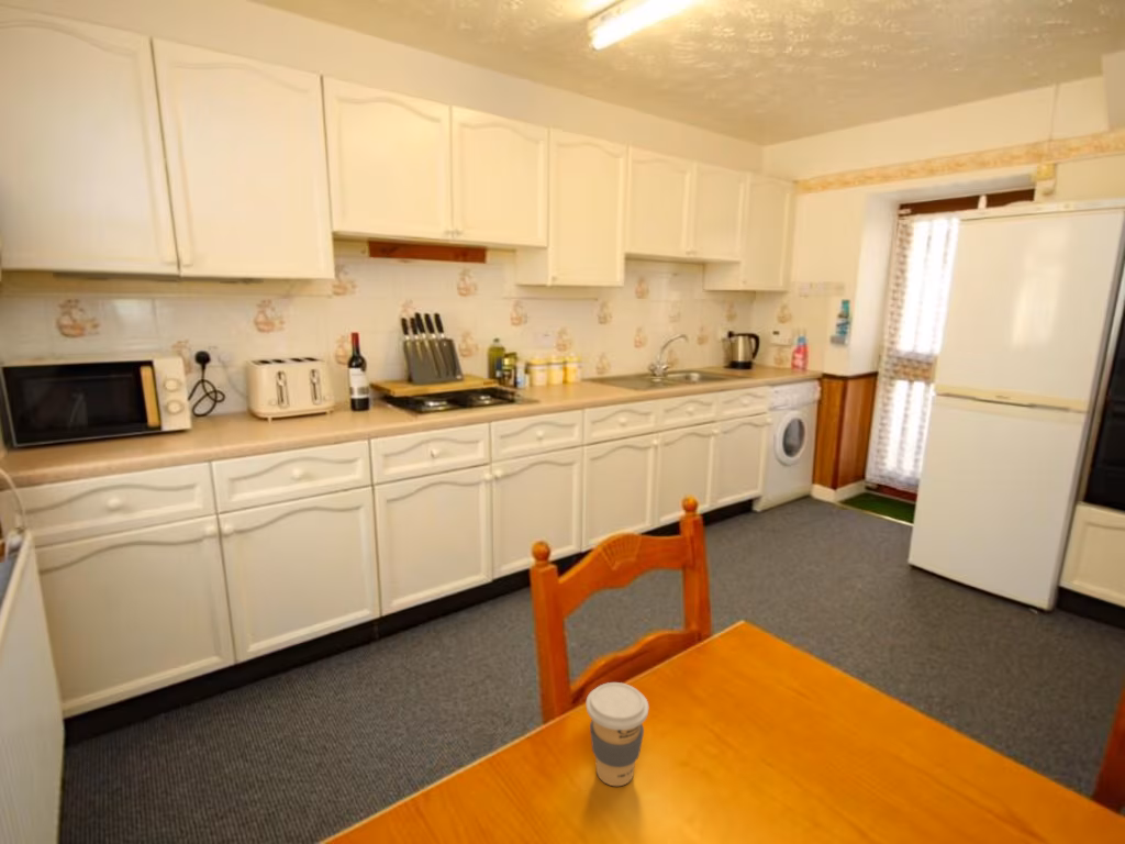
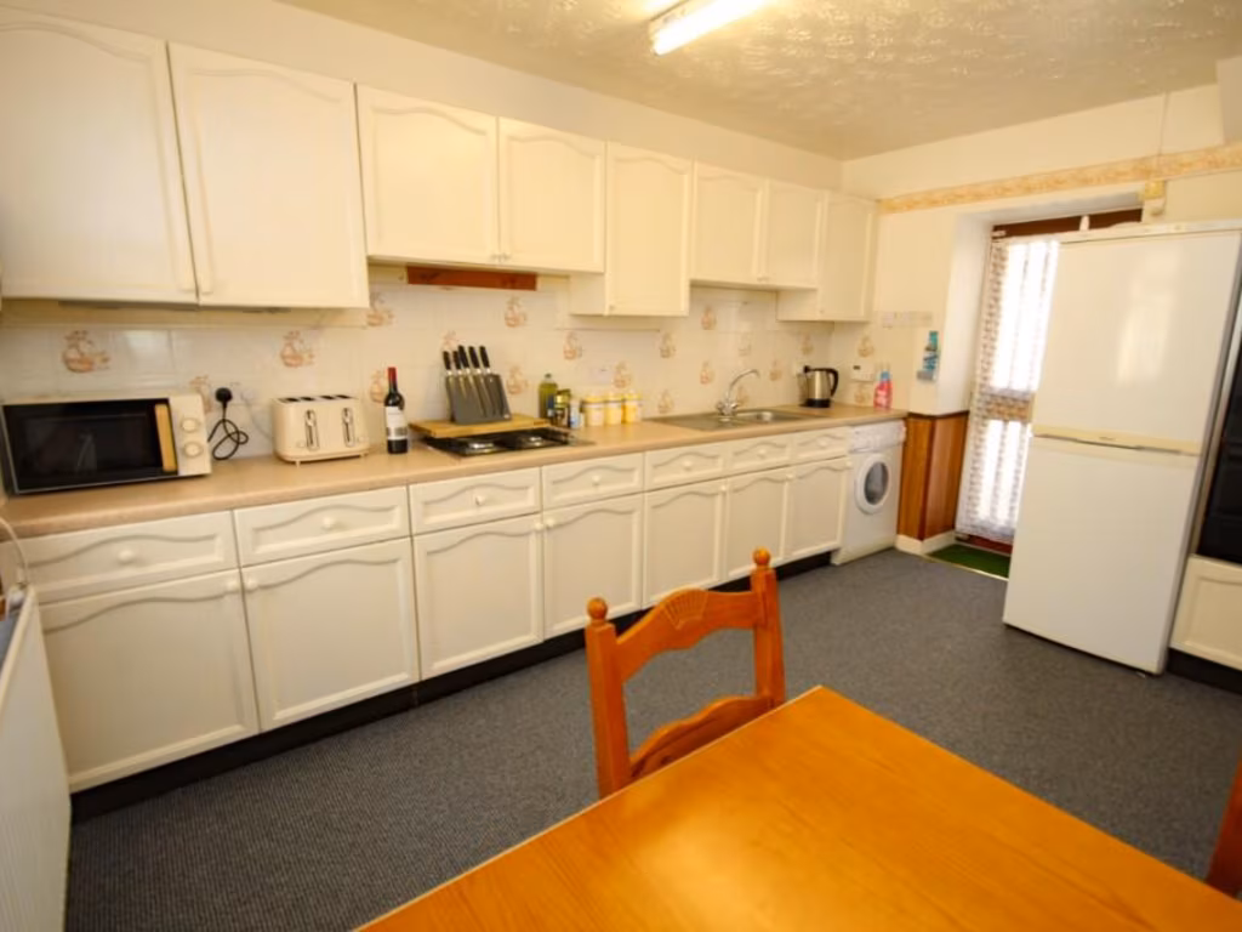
- coffee cup [586,681,649,787]
